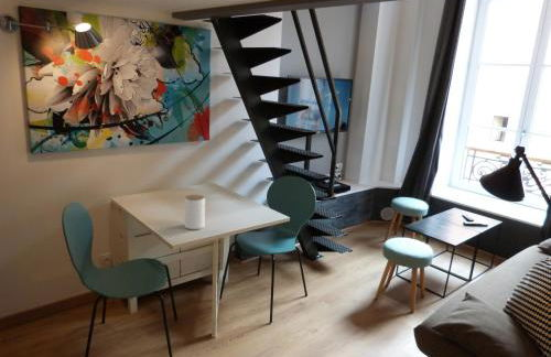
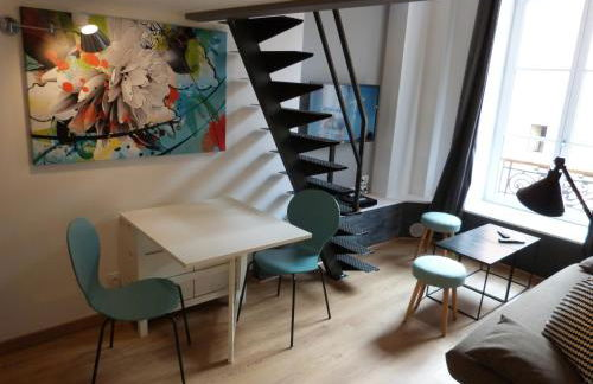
- jar [183,194,206,230]
